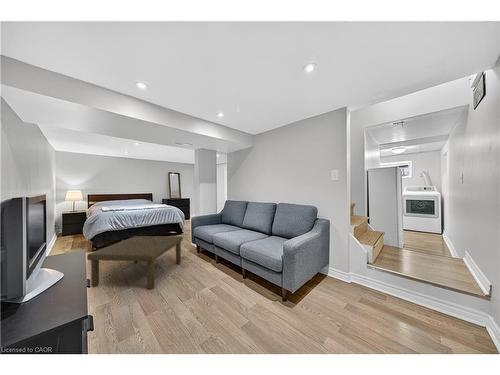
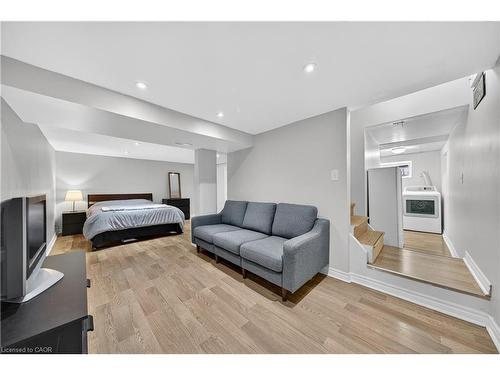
- coffee table [86,235,184,290]
